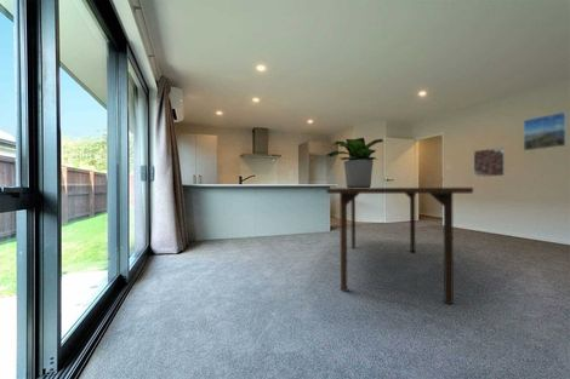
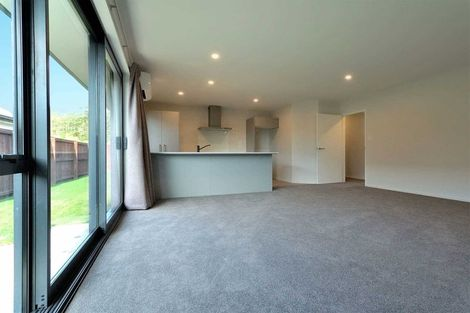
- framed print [523,110,568,151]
- potted plant [326,137,383,188]
- dining table [325,186,474,305]
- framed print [473,147,506,178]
